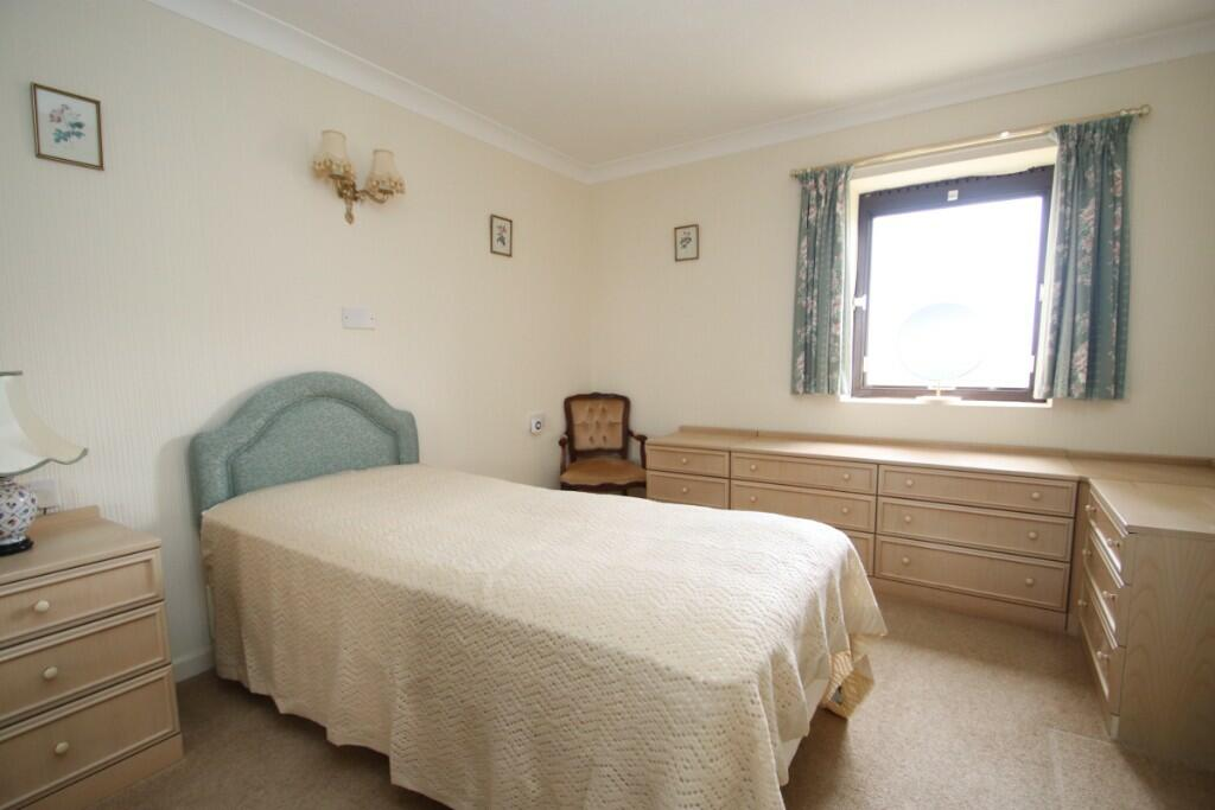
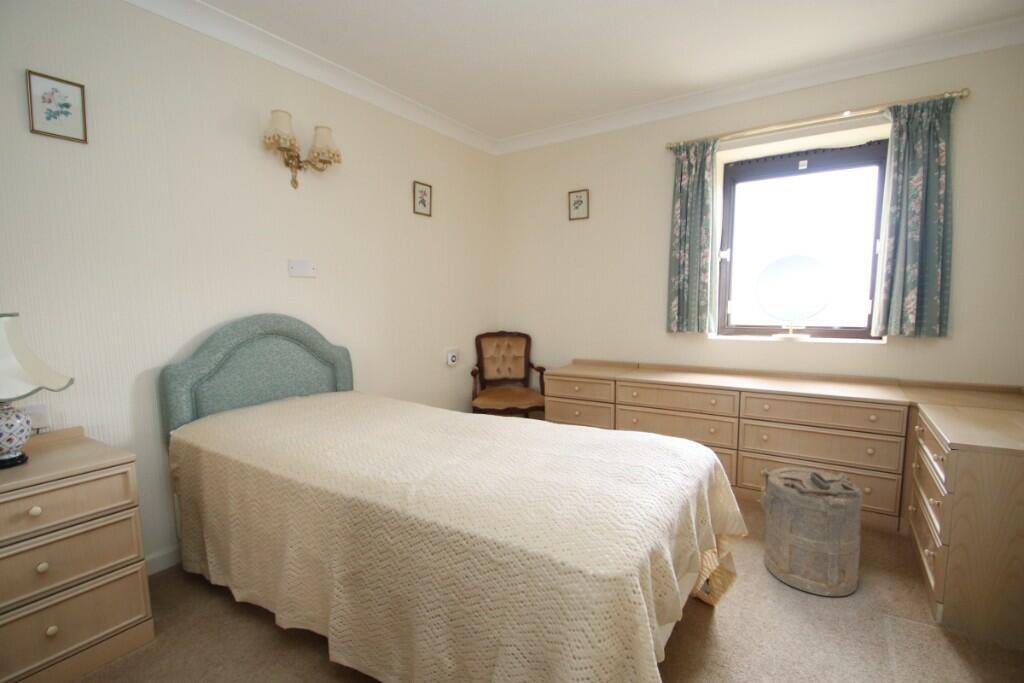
+ laundry hamper [756,466,863,597]
